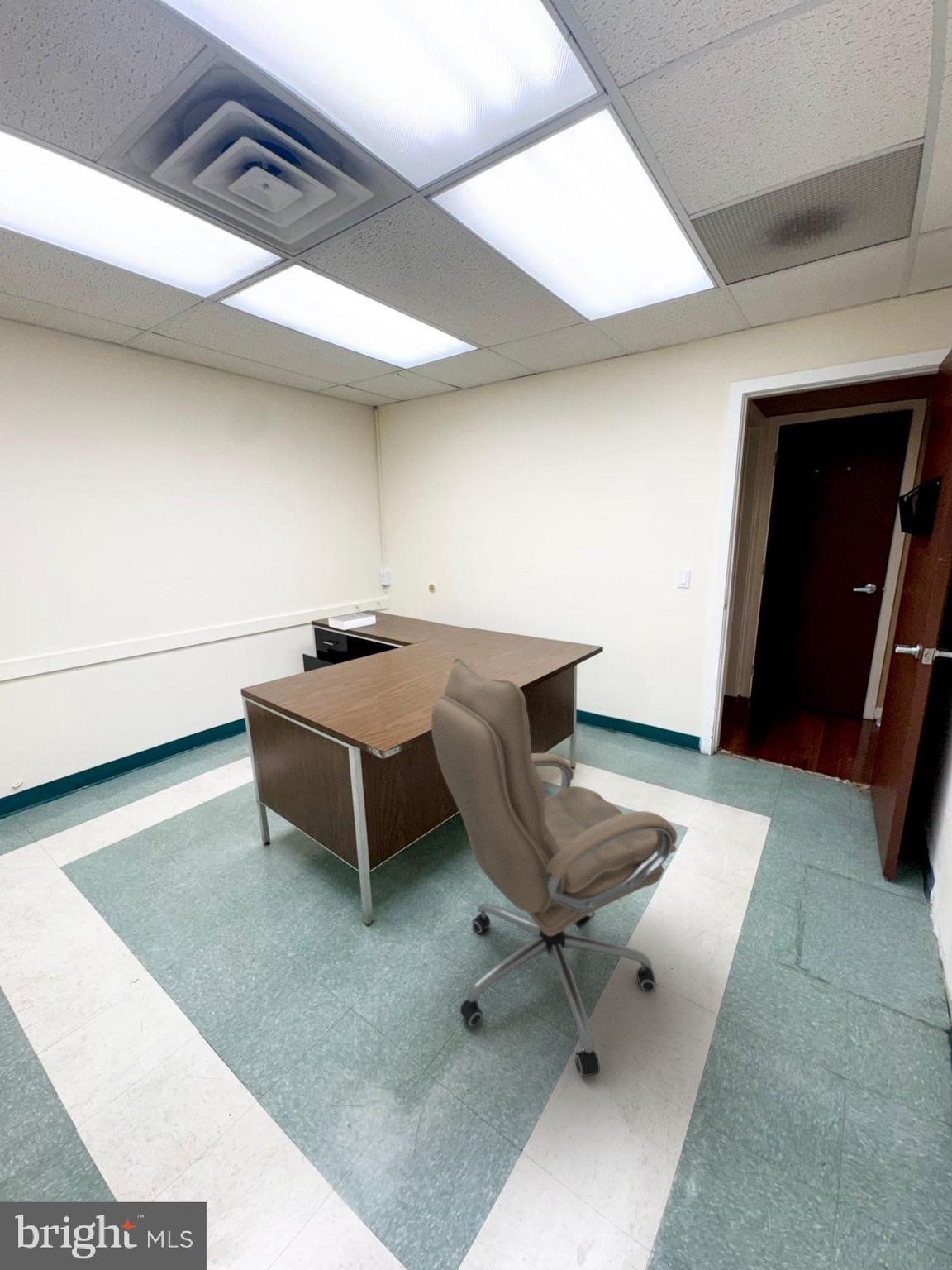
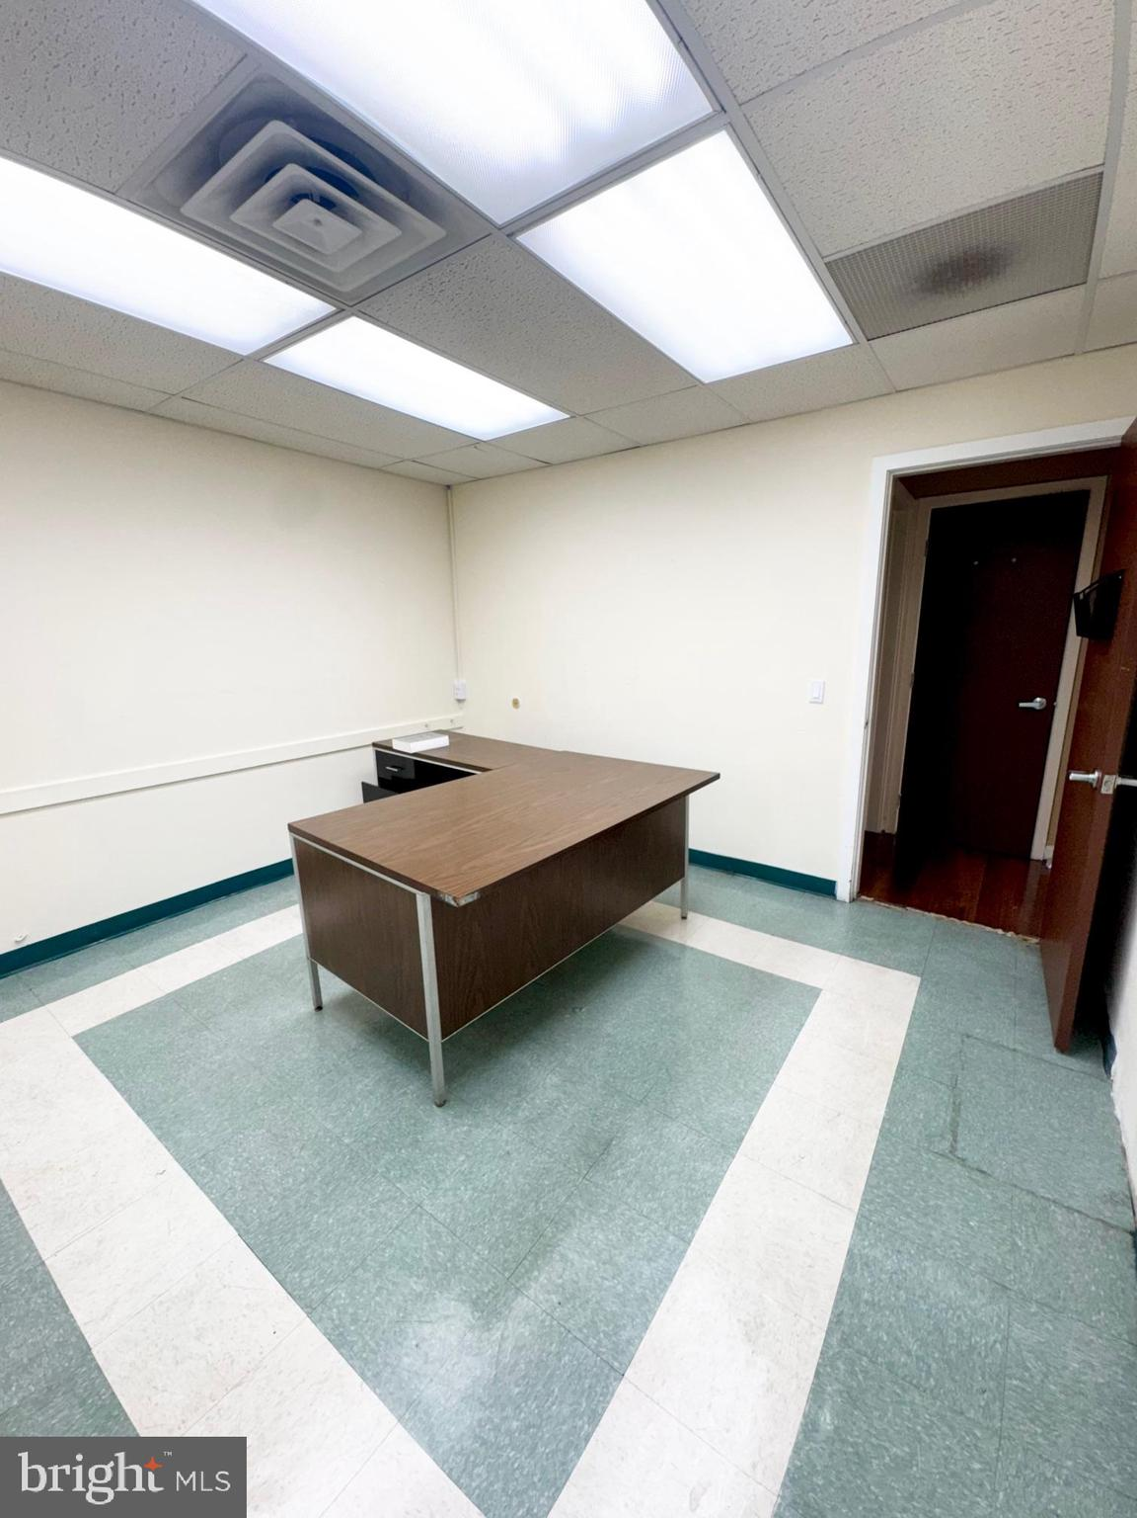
- office chair [431,657,678,1077]
